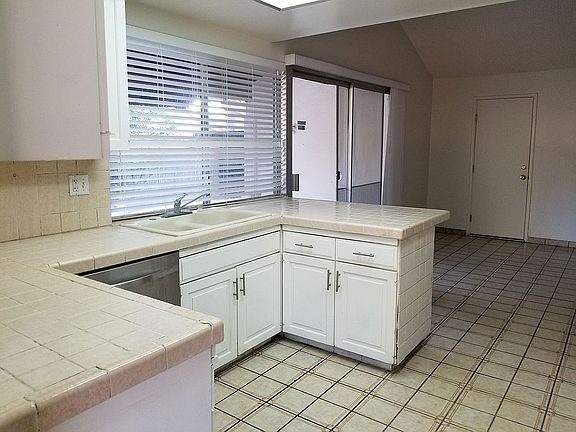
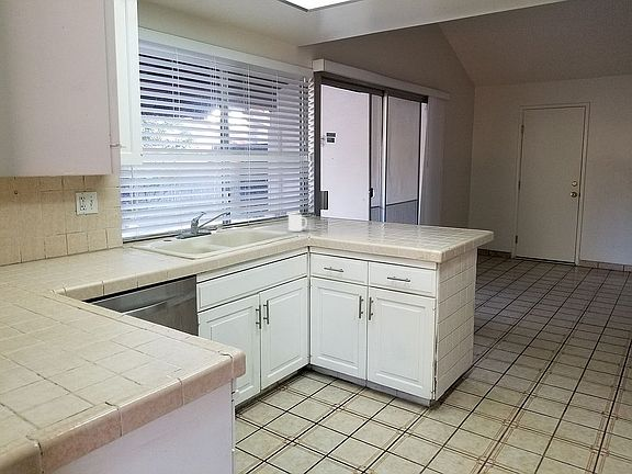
+ mug [287,213,308,233]
